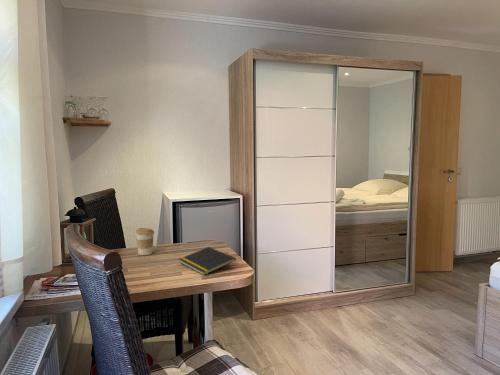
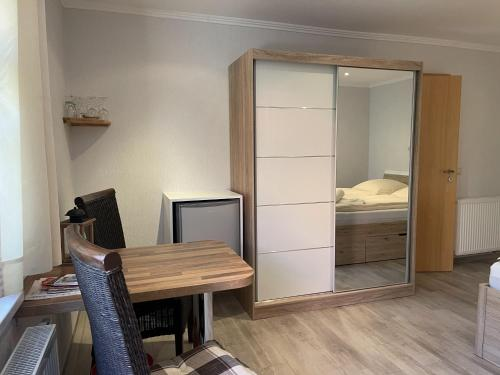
- coffee cup [134,227,155,256]
- notepad [177,246,237,276]
